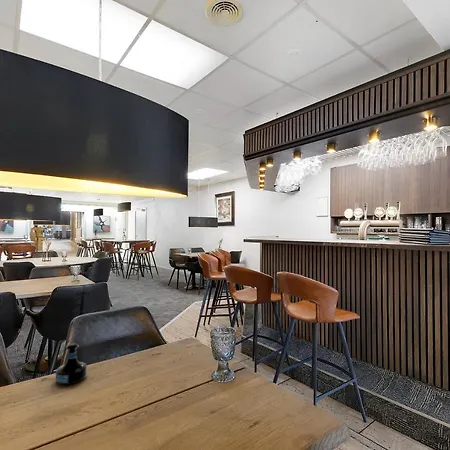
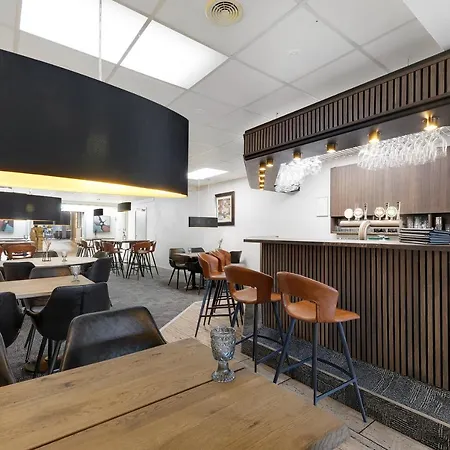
- tequila bottle [55,342,88,386]
